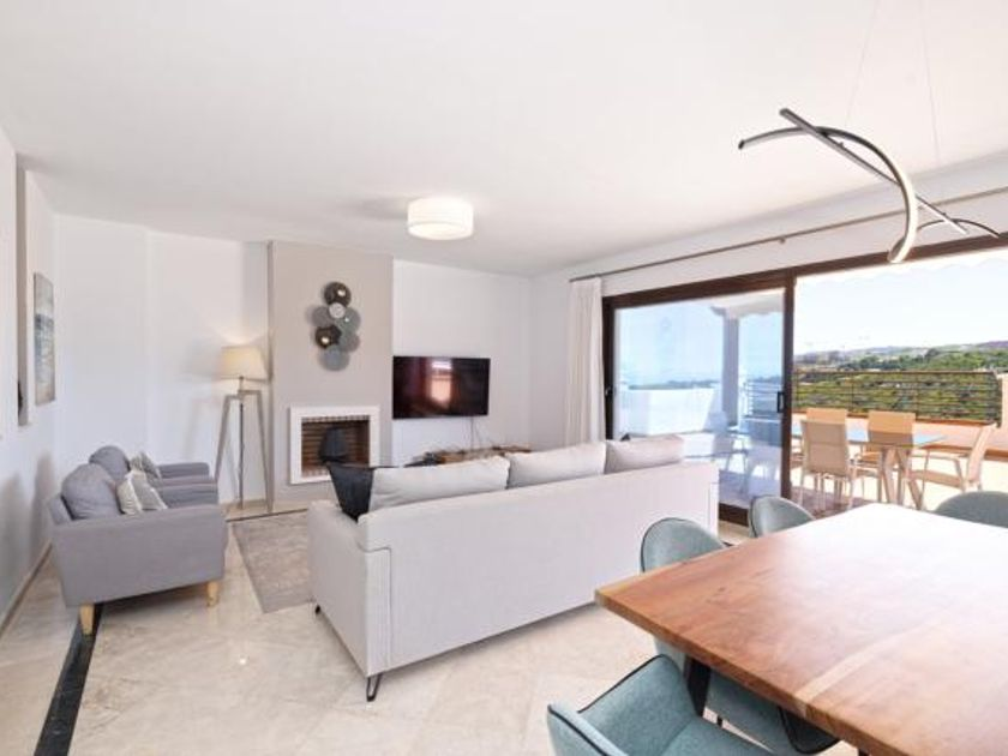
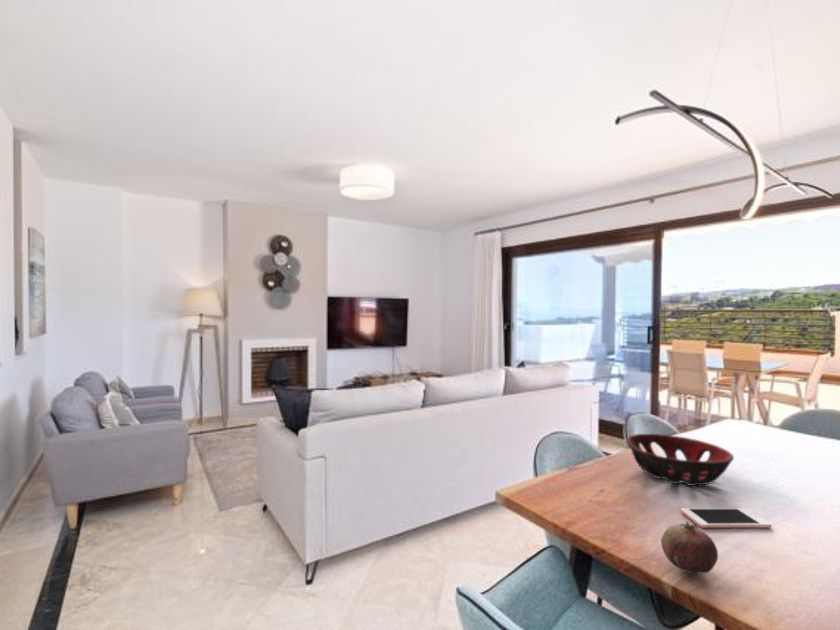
+ cell phone [680,507,773,529]
+ decorative bowl [626,433,735,487]
+ fruit [660,520,719,575]
